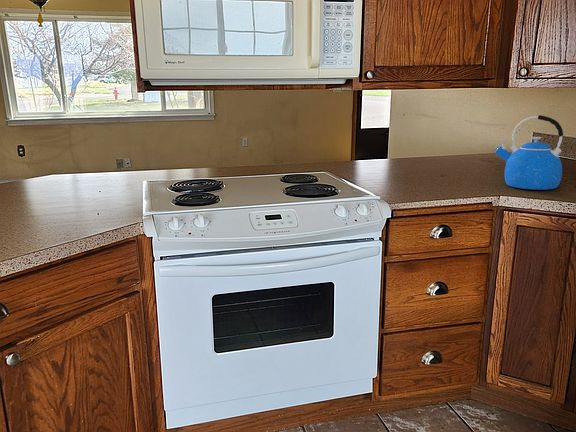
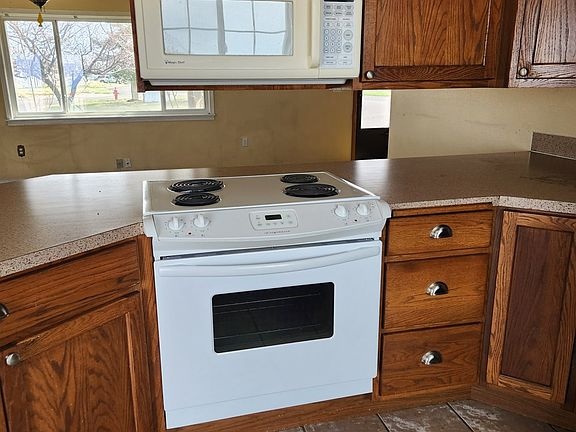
- kettle [494,114,564,191]
